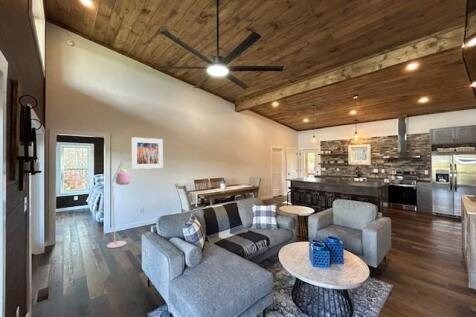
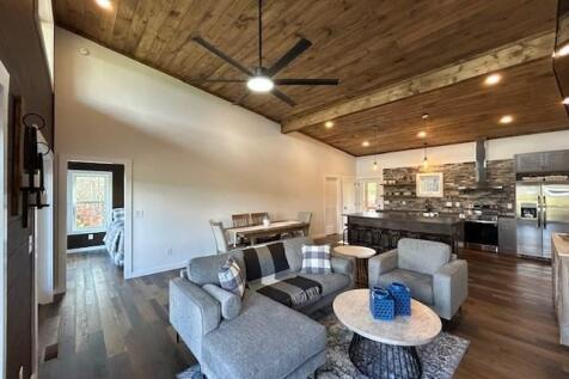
- floor lamp [106,159,132,249]
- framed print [131,136,164,170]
